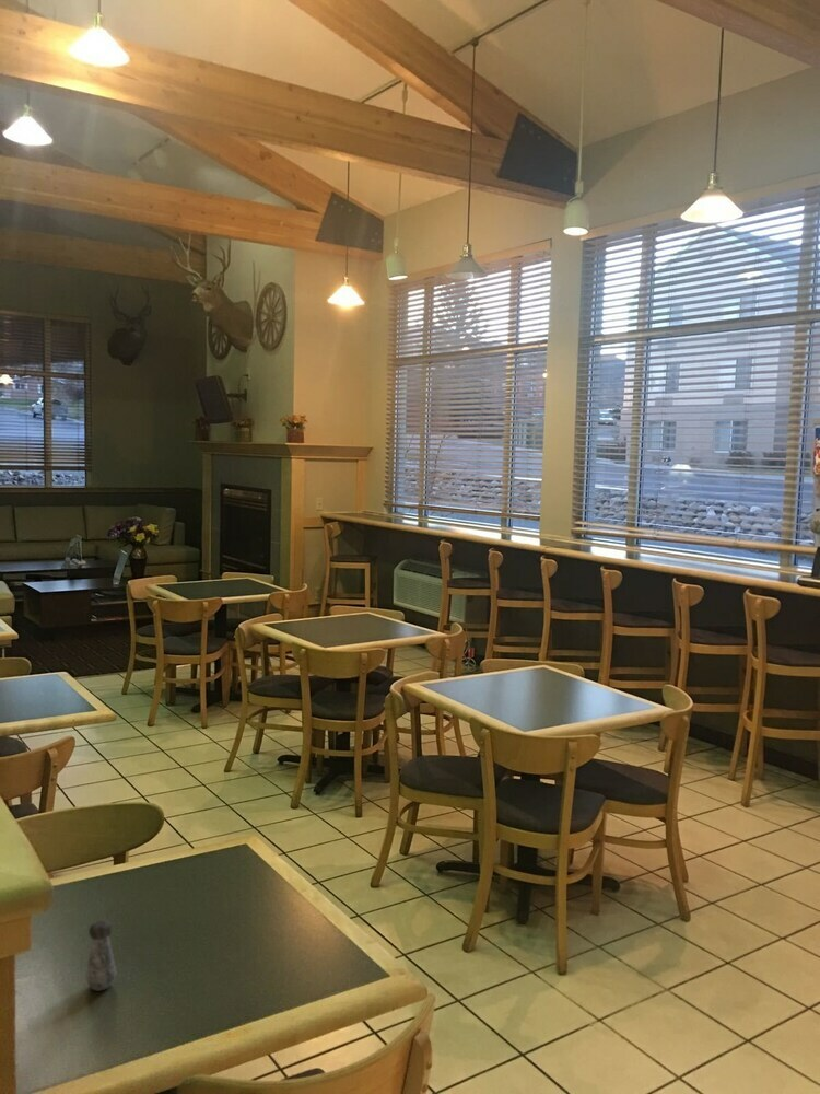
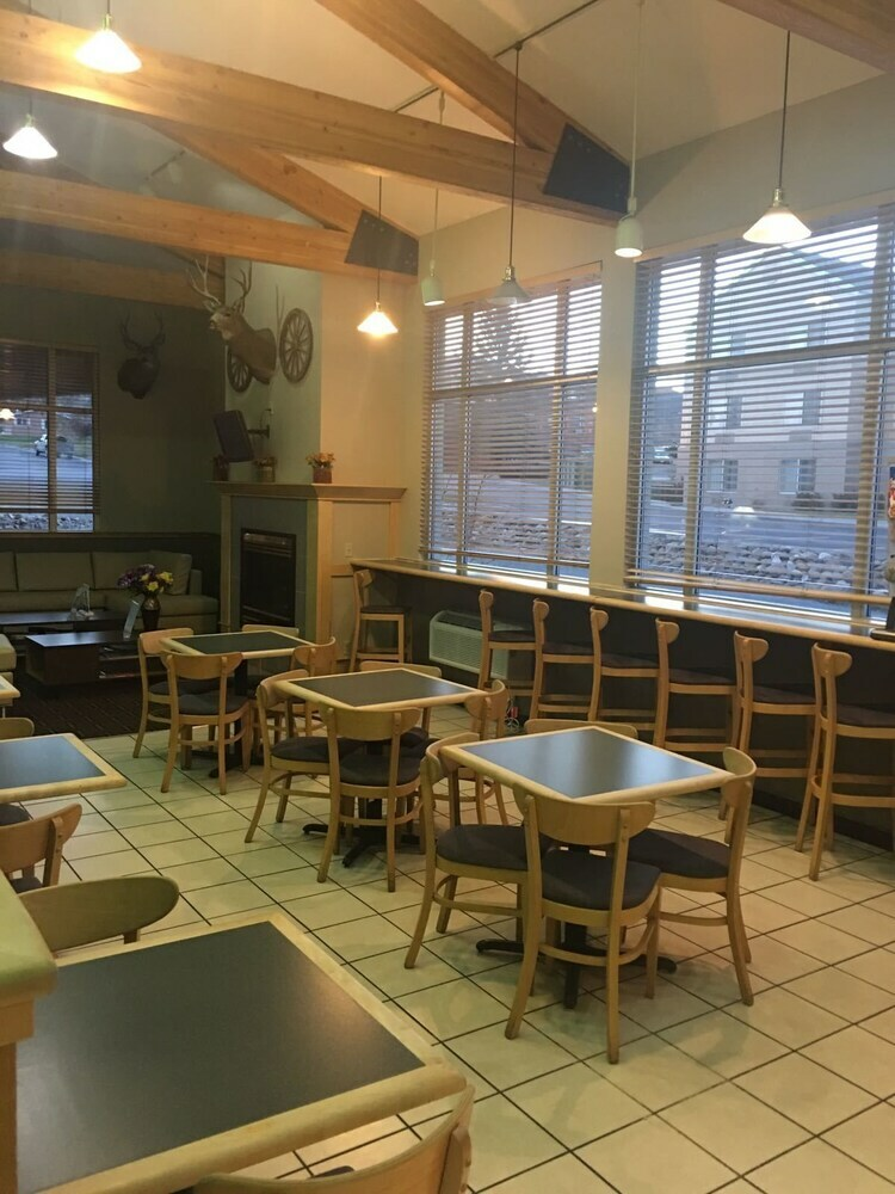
- salt shaker [84,919,117,992]
